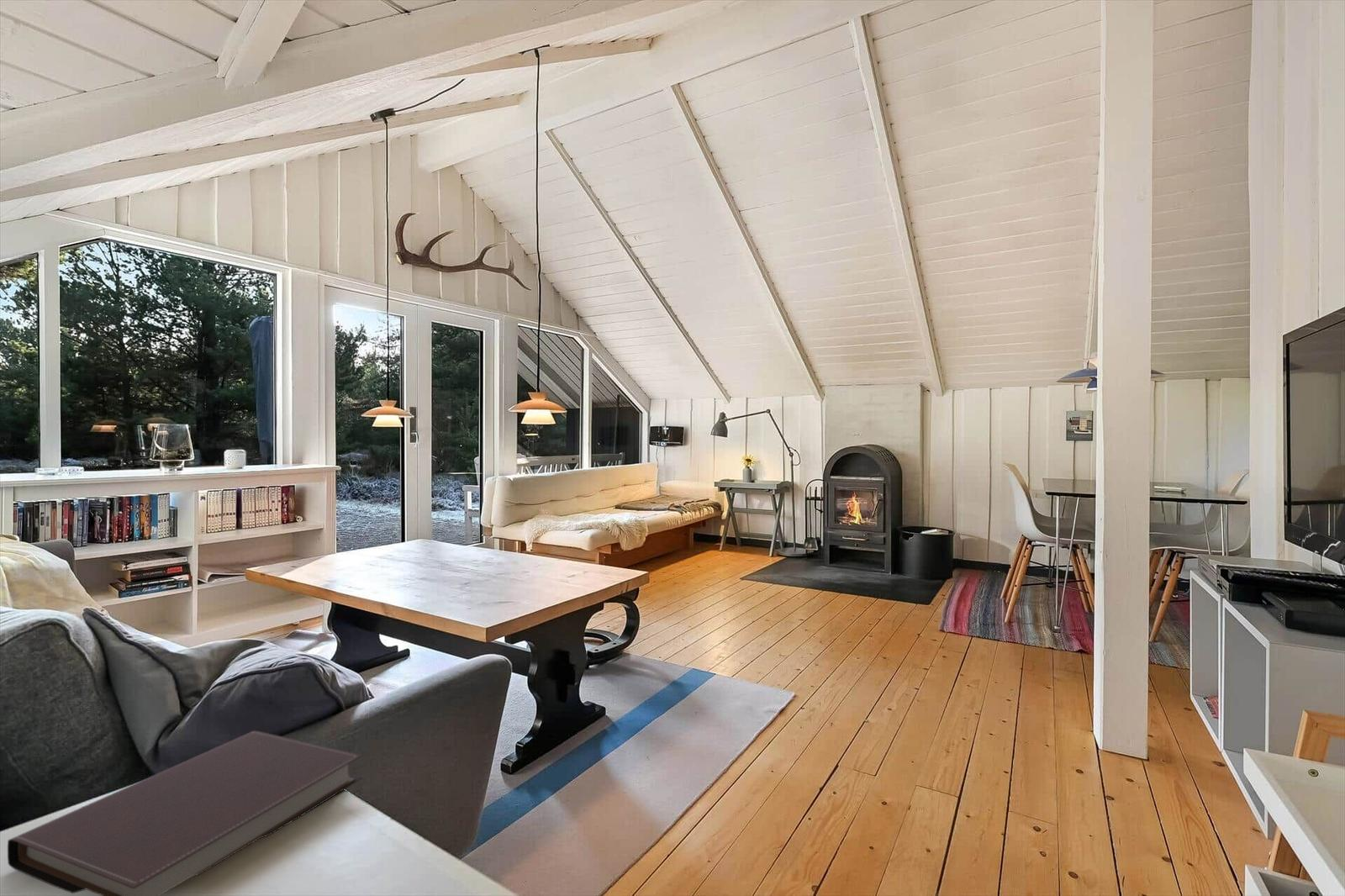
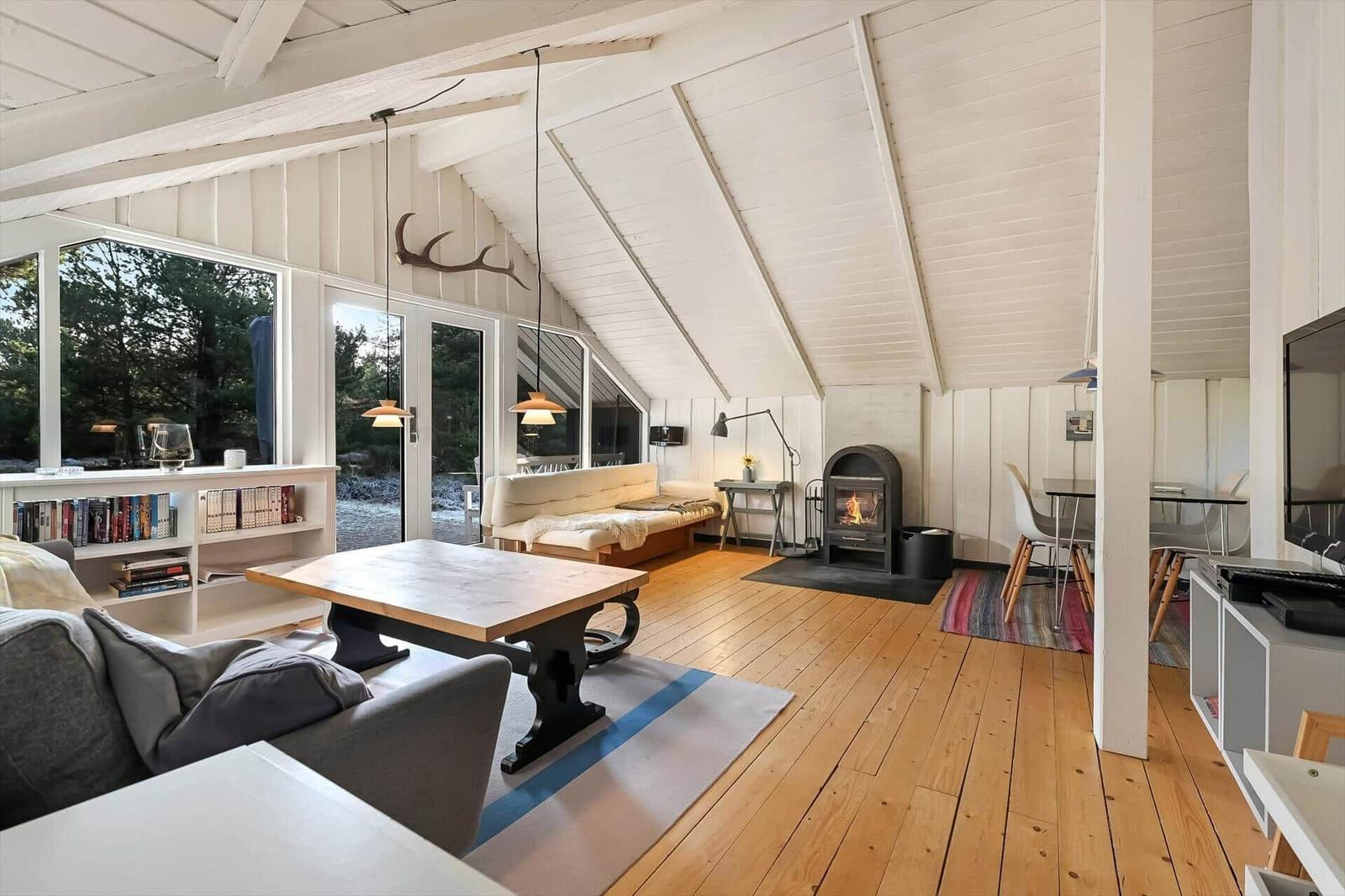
- notebook [7,730,363,896]
